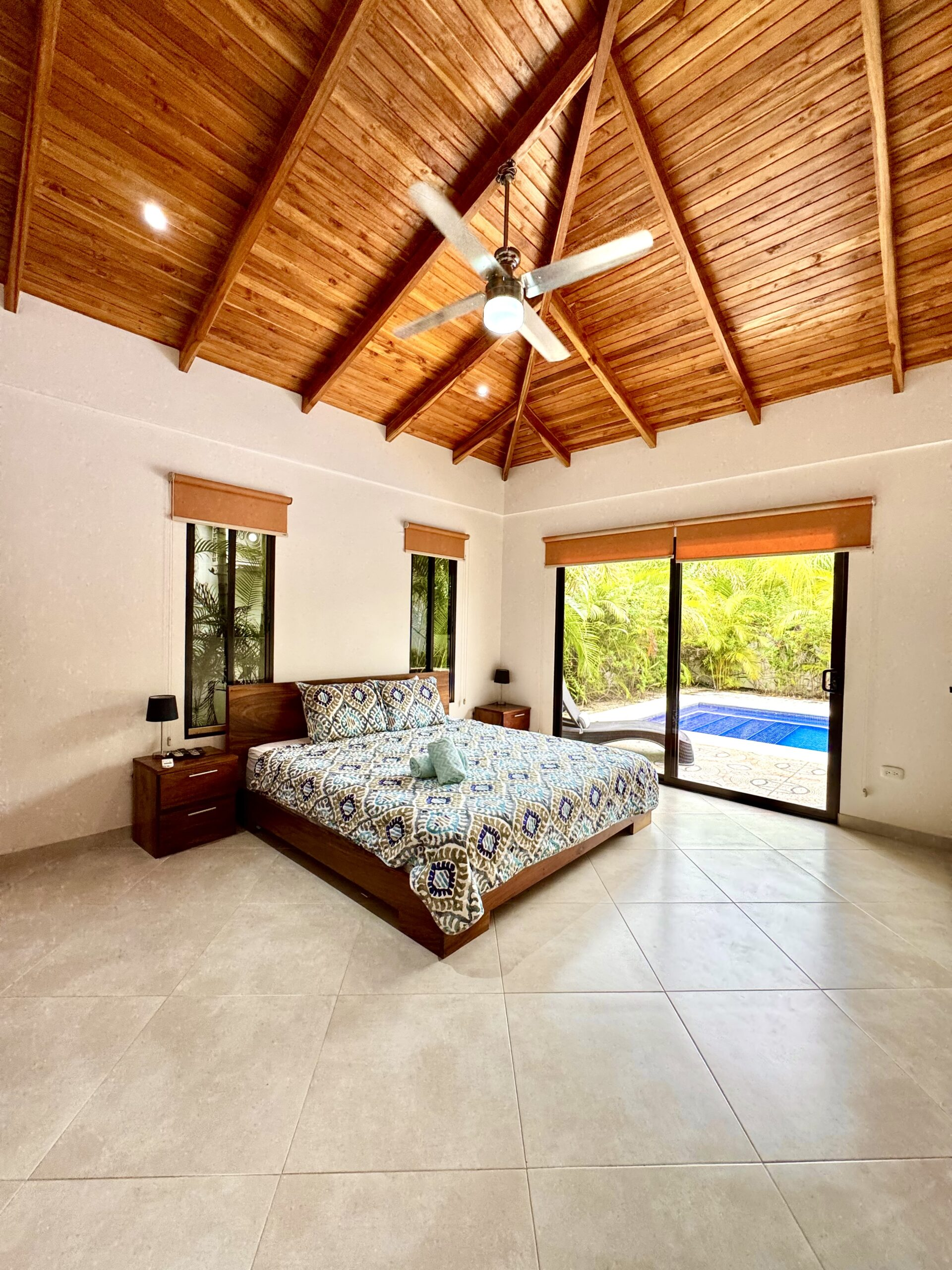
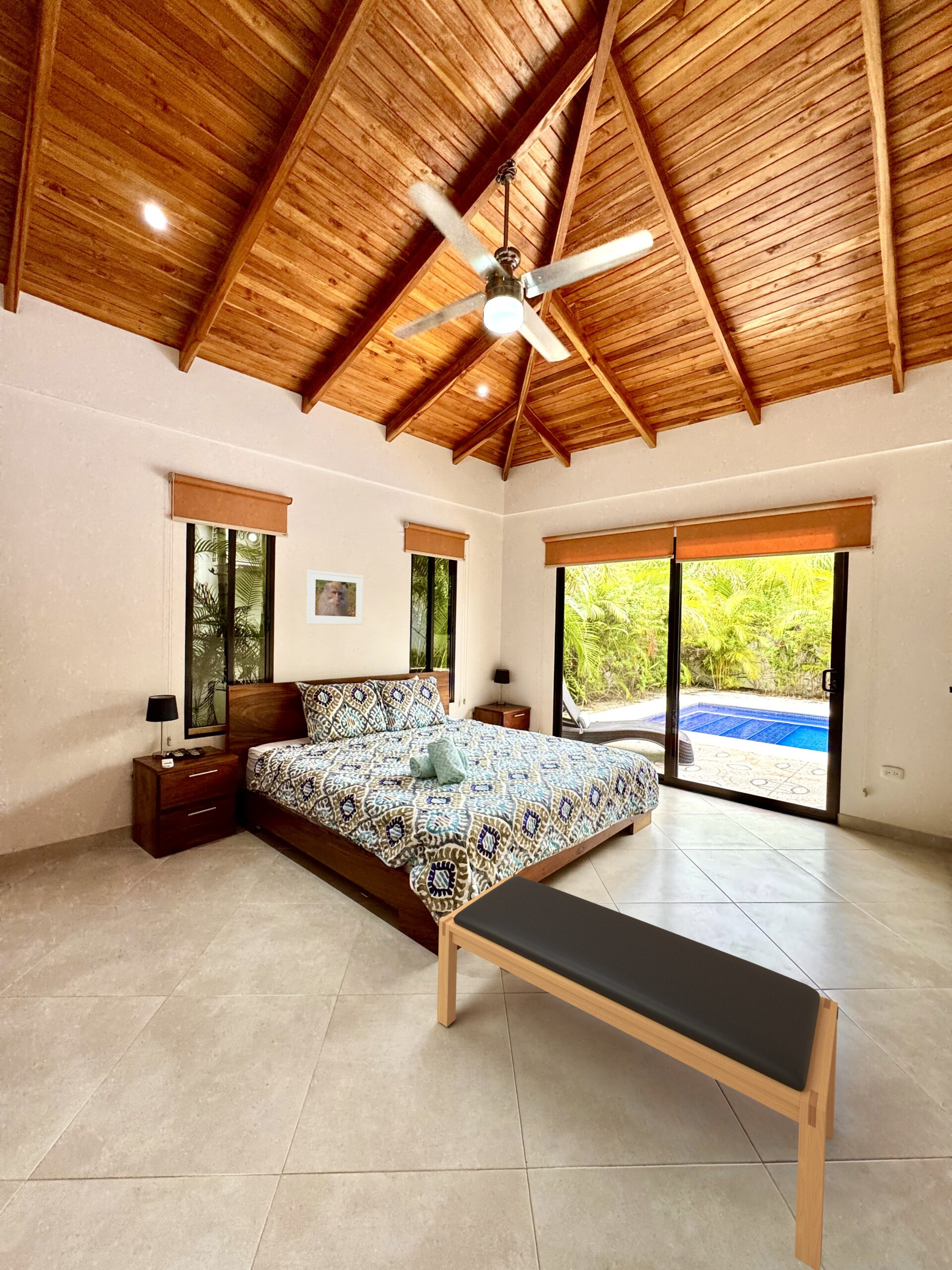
+ bench [436,876,839,1270]
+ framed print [305,570,364,626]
